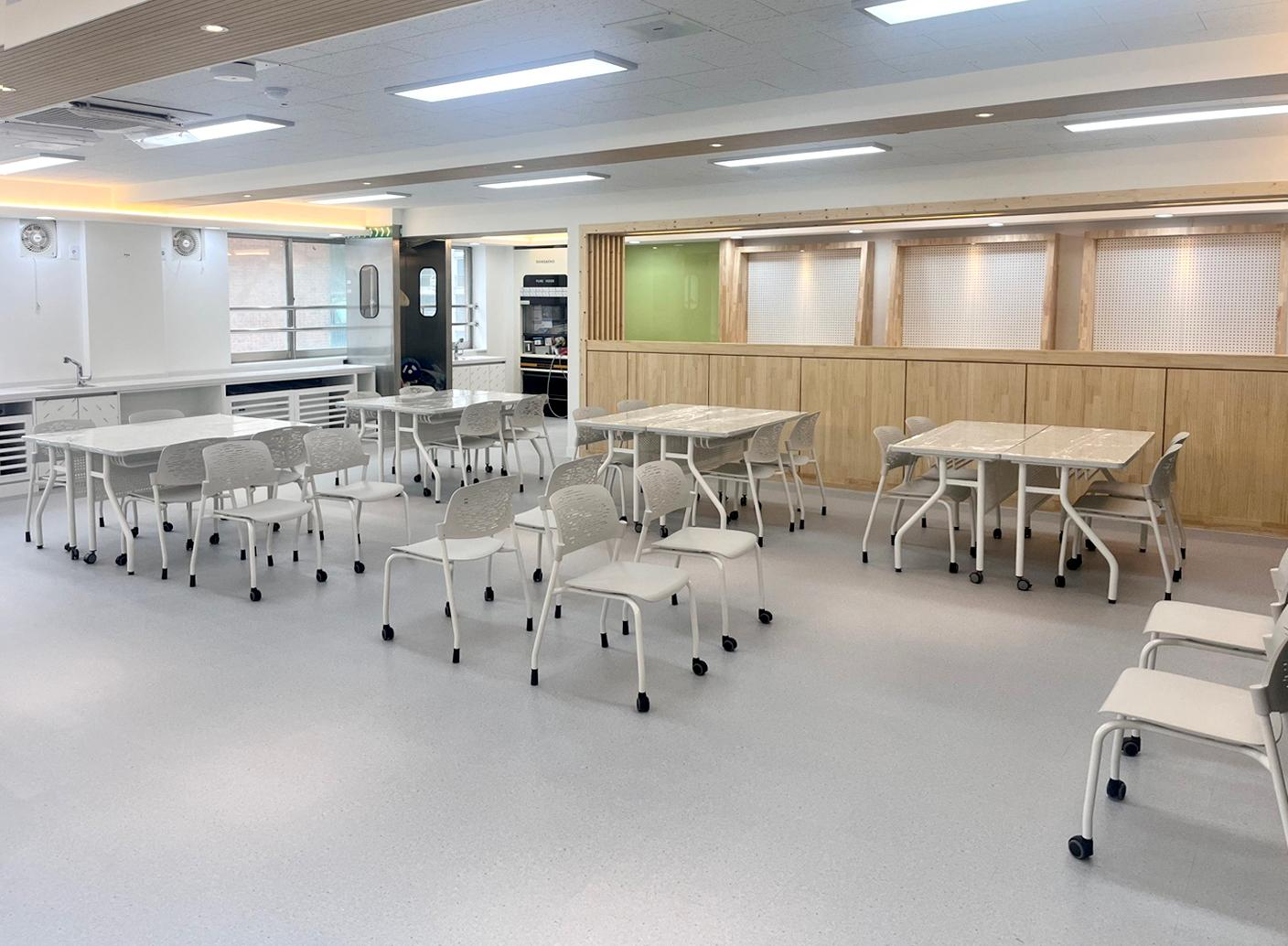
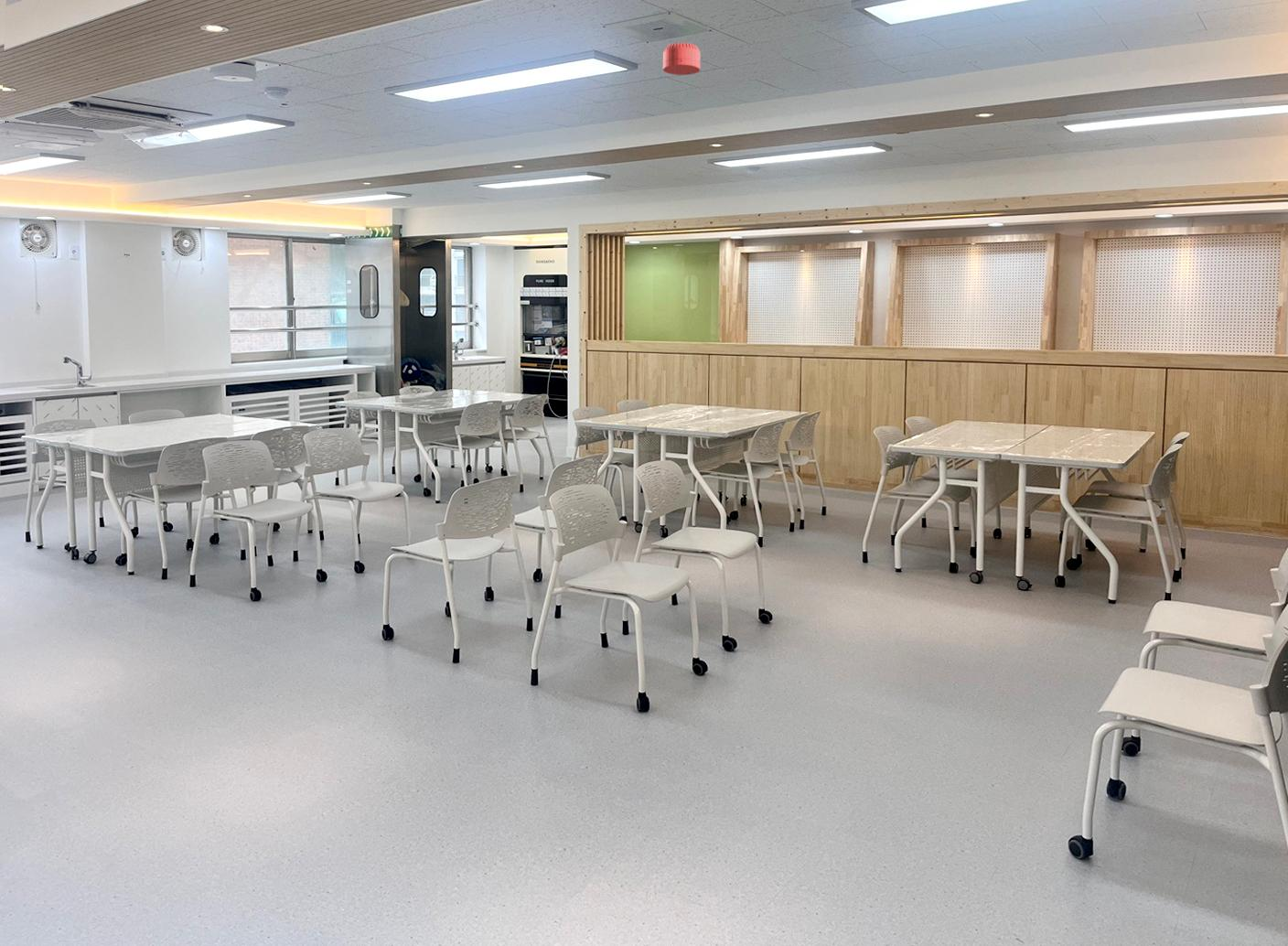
+ smoke detector [662,42,702,76]
